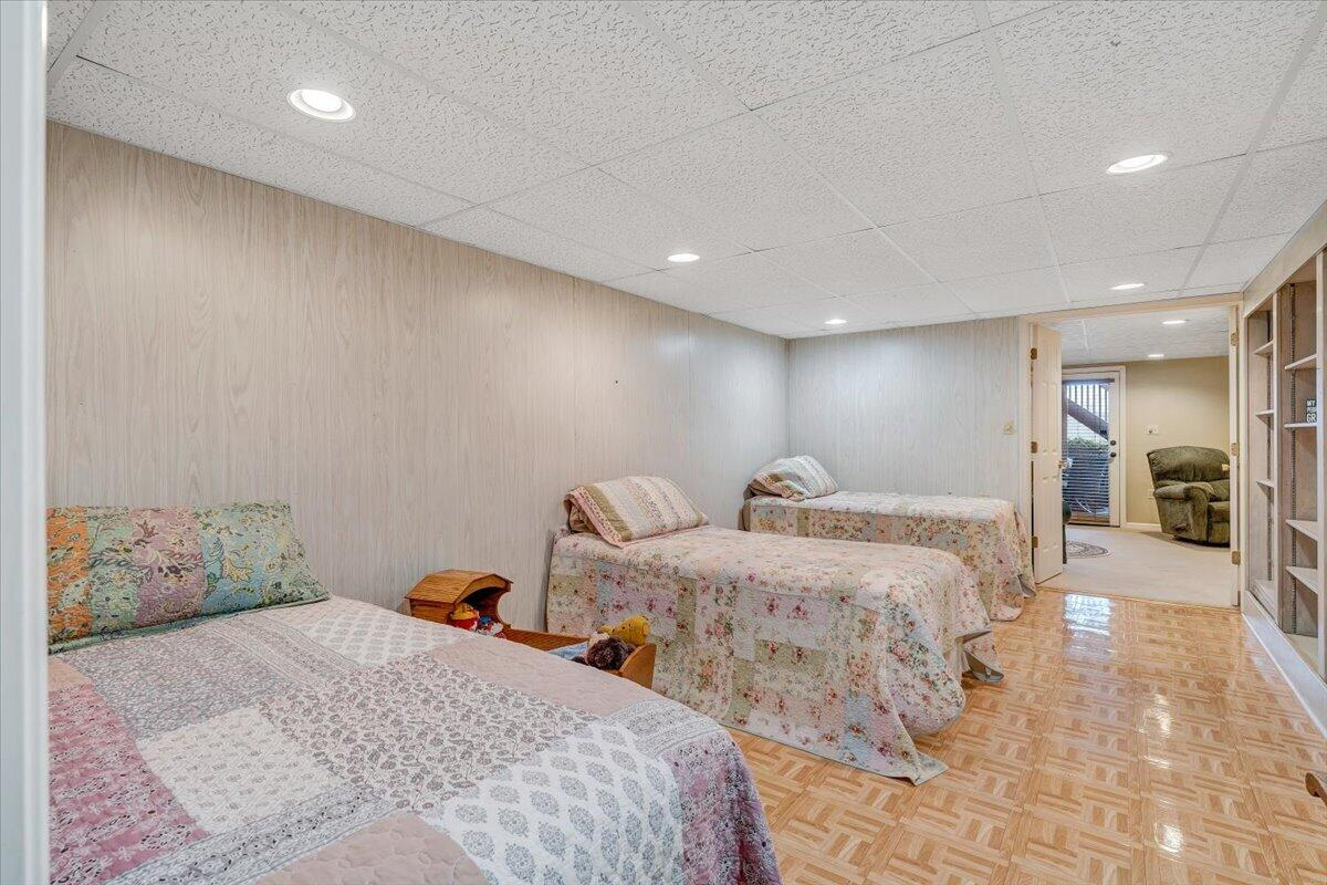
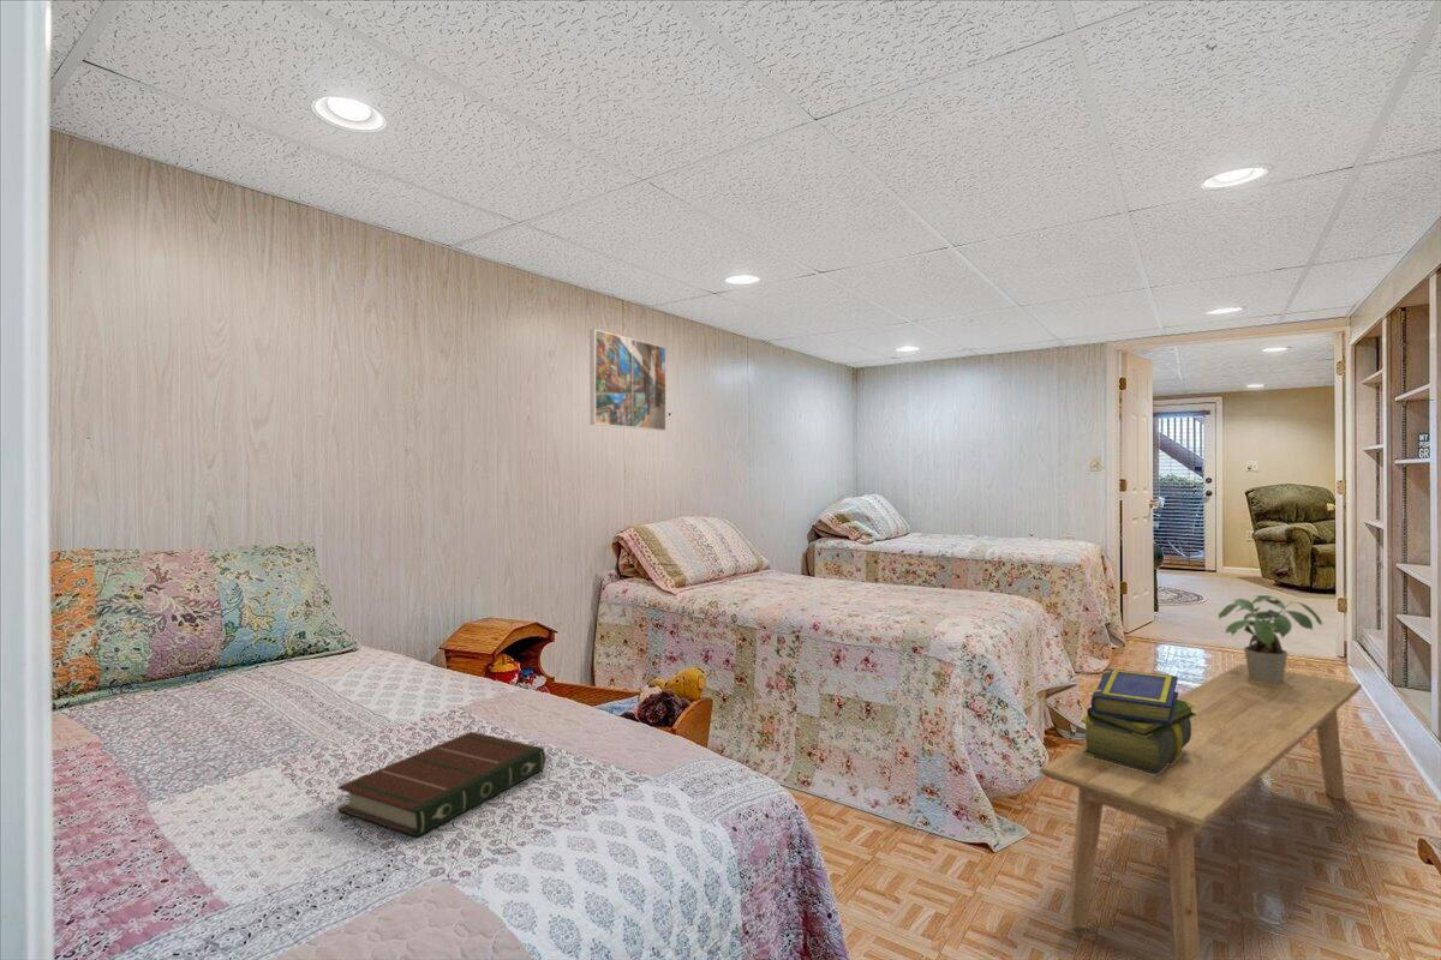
+ book [336,731,546,838]
+ stack of books [1080,667,1197,774]
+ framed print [590,328,668,432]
+ bench [1039,662,1363,960]
+ potted plant [1218,594,1325,683]
